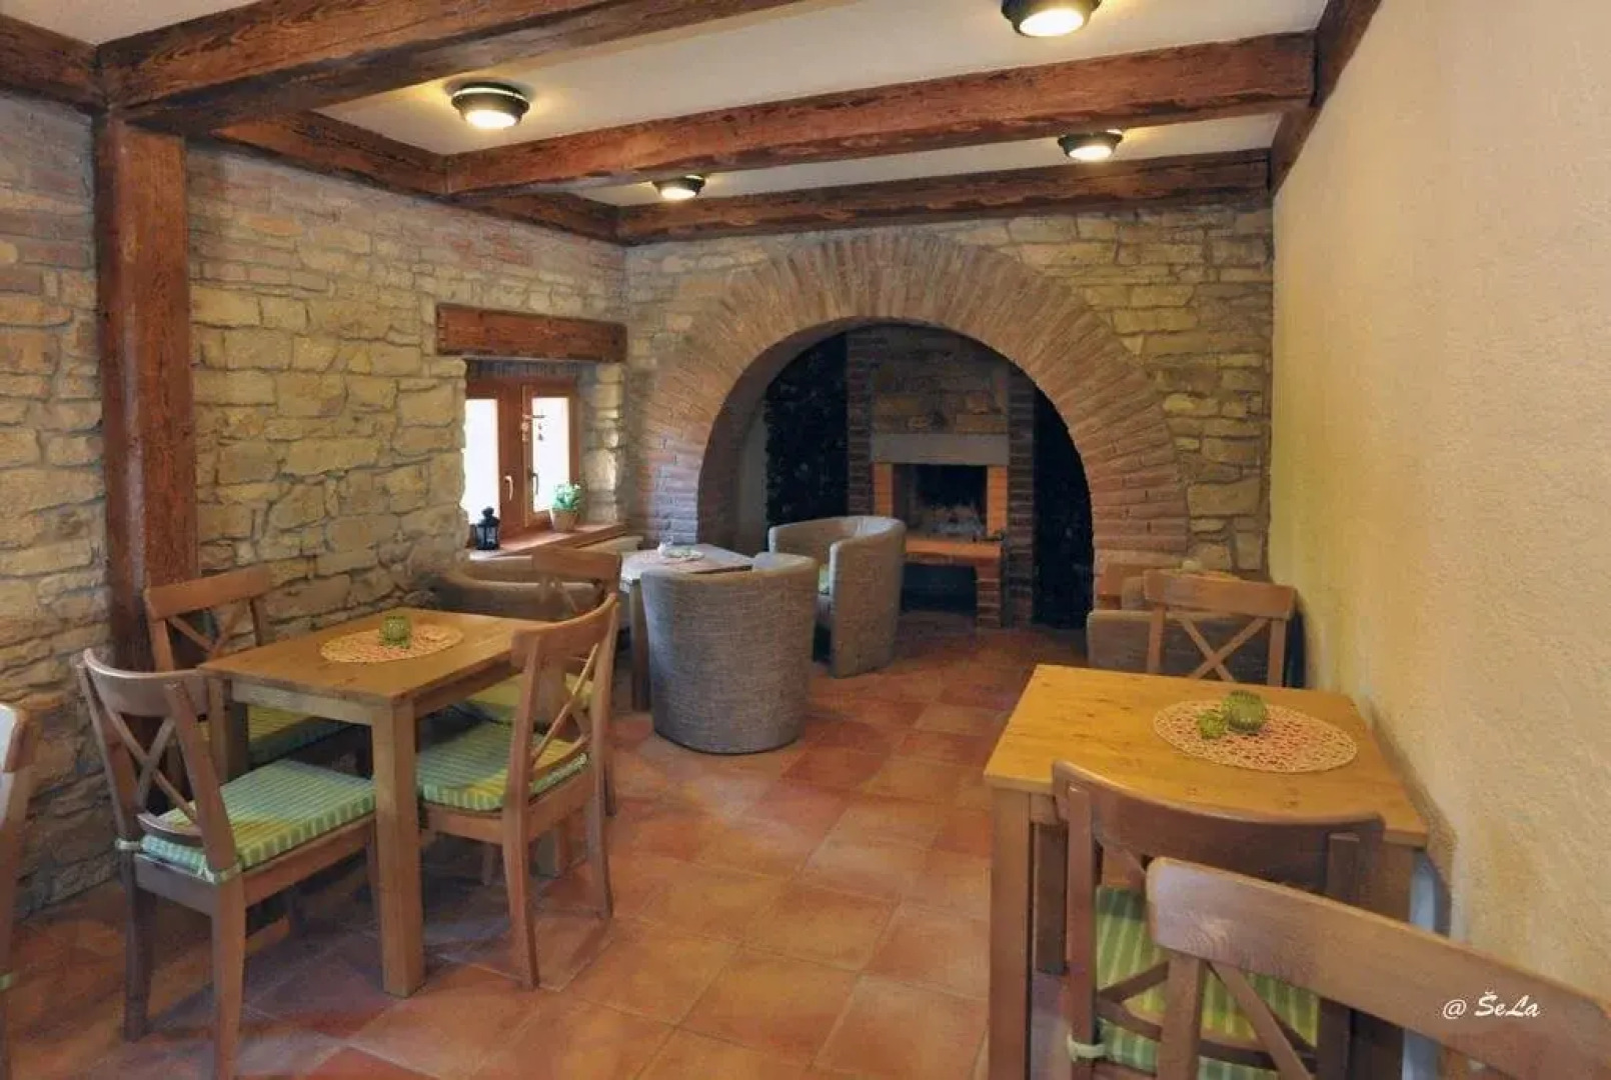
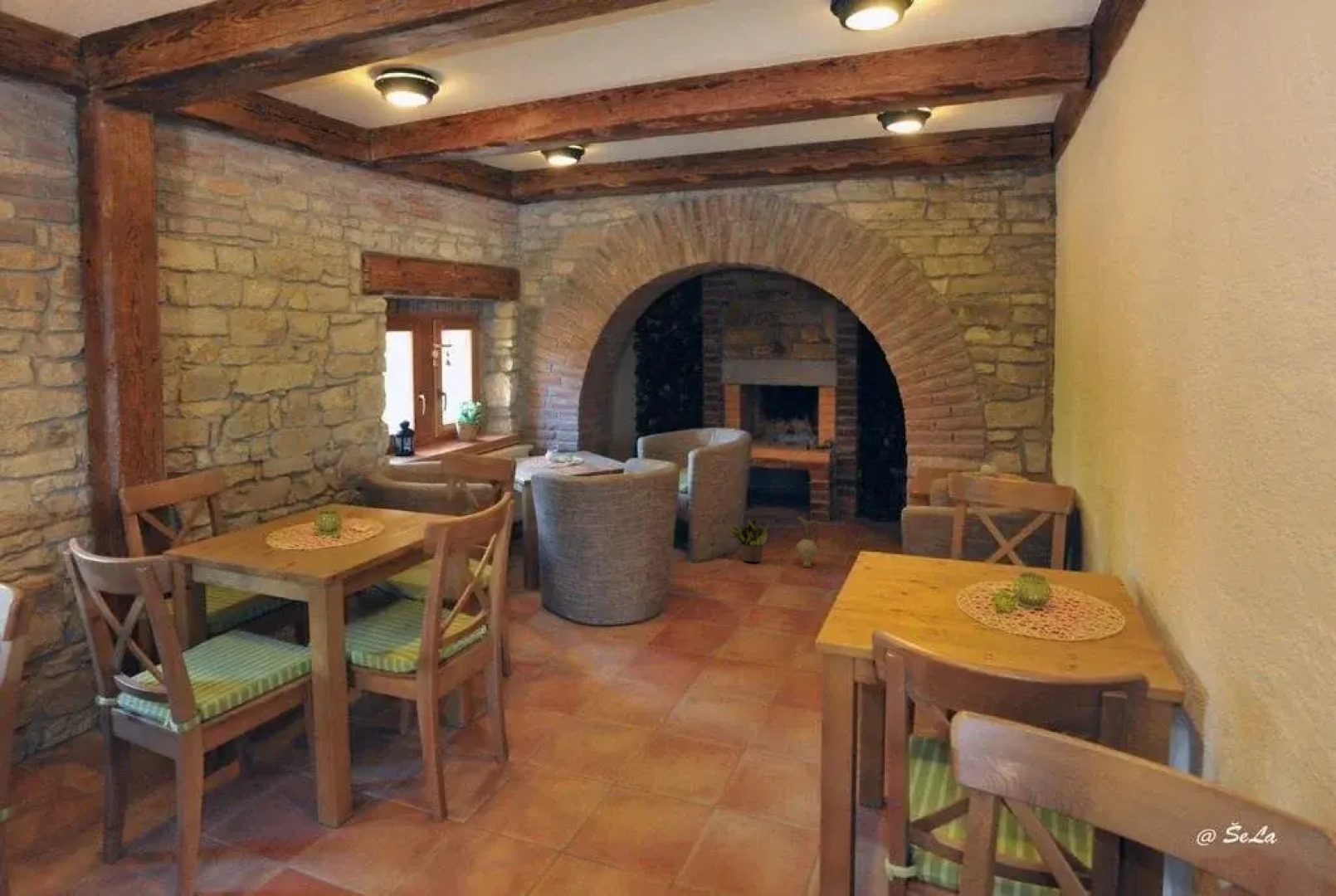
+ potted plant [728,515,771,562]
+ ceramic jug [795,516,822,568]
